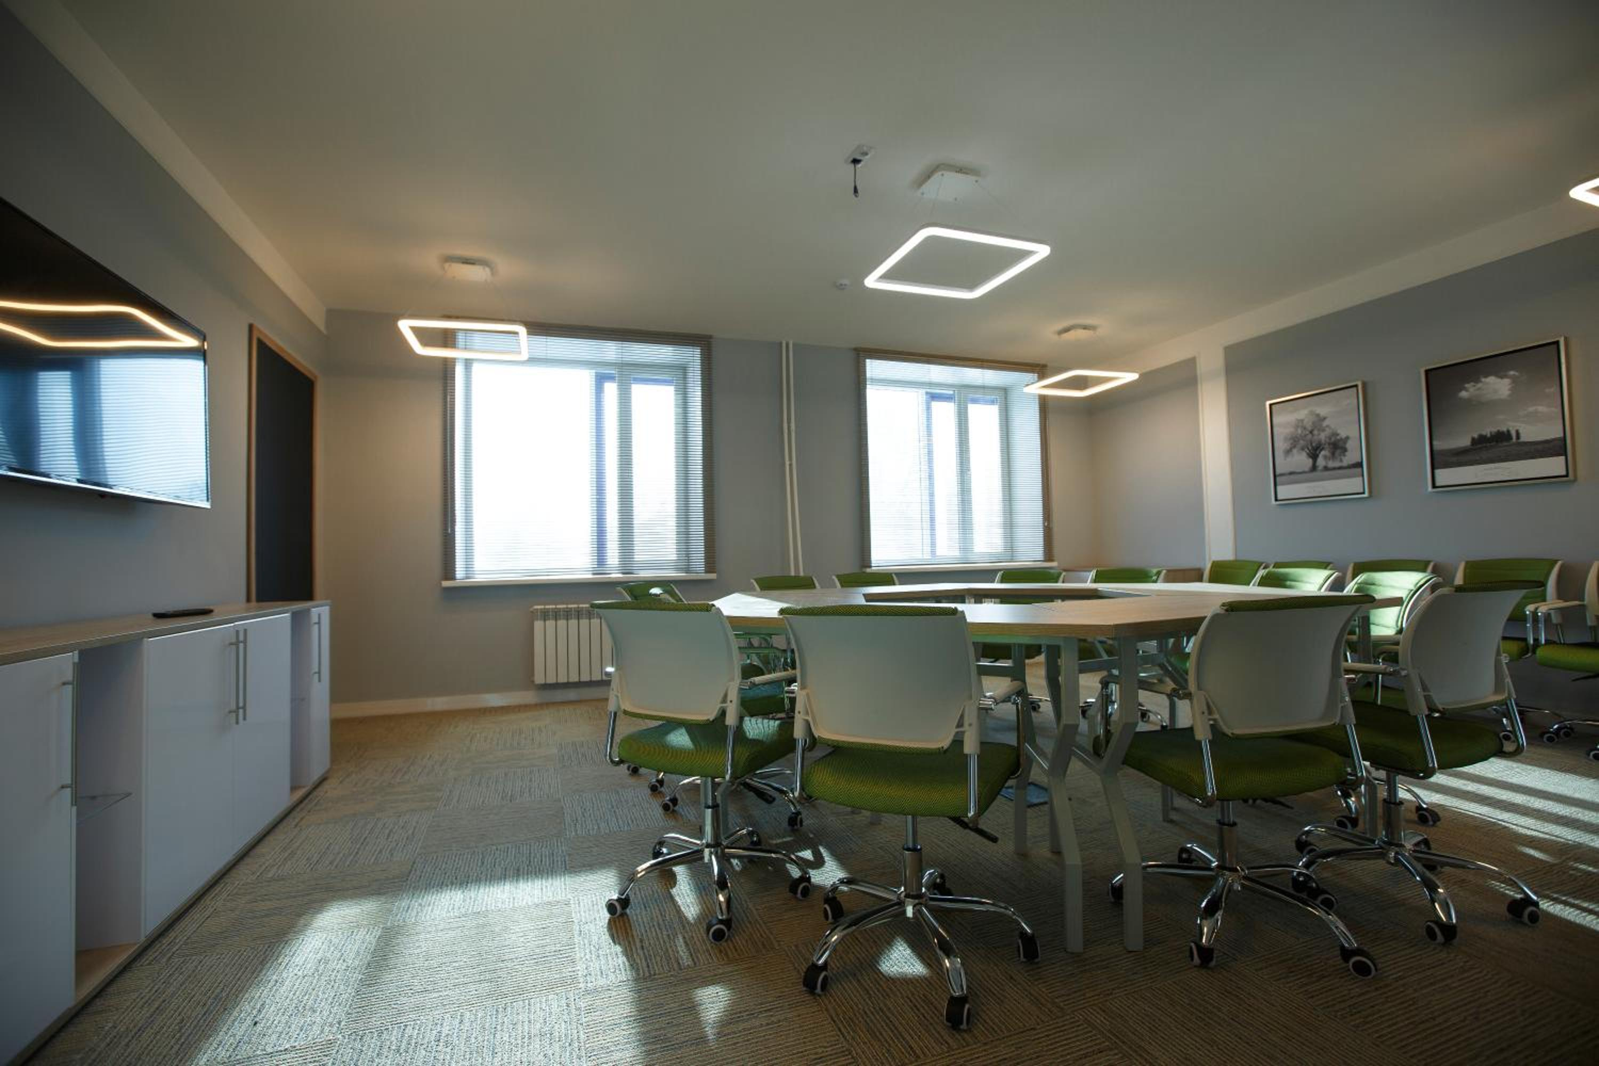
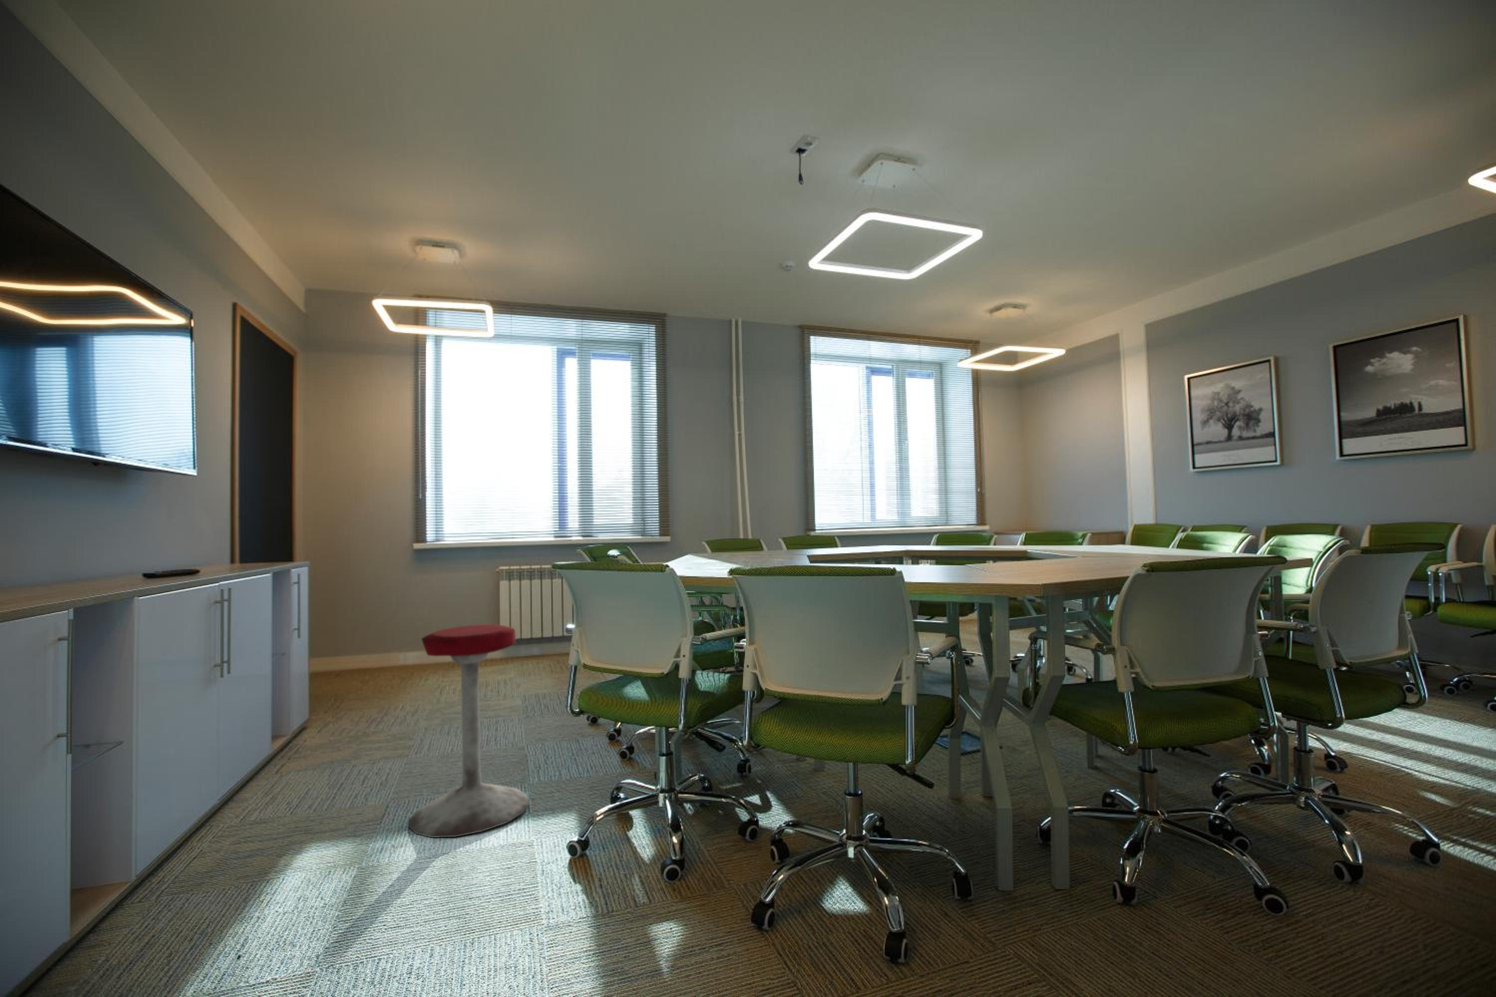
+ stool [409,624,530,838]
